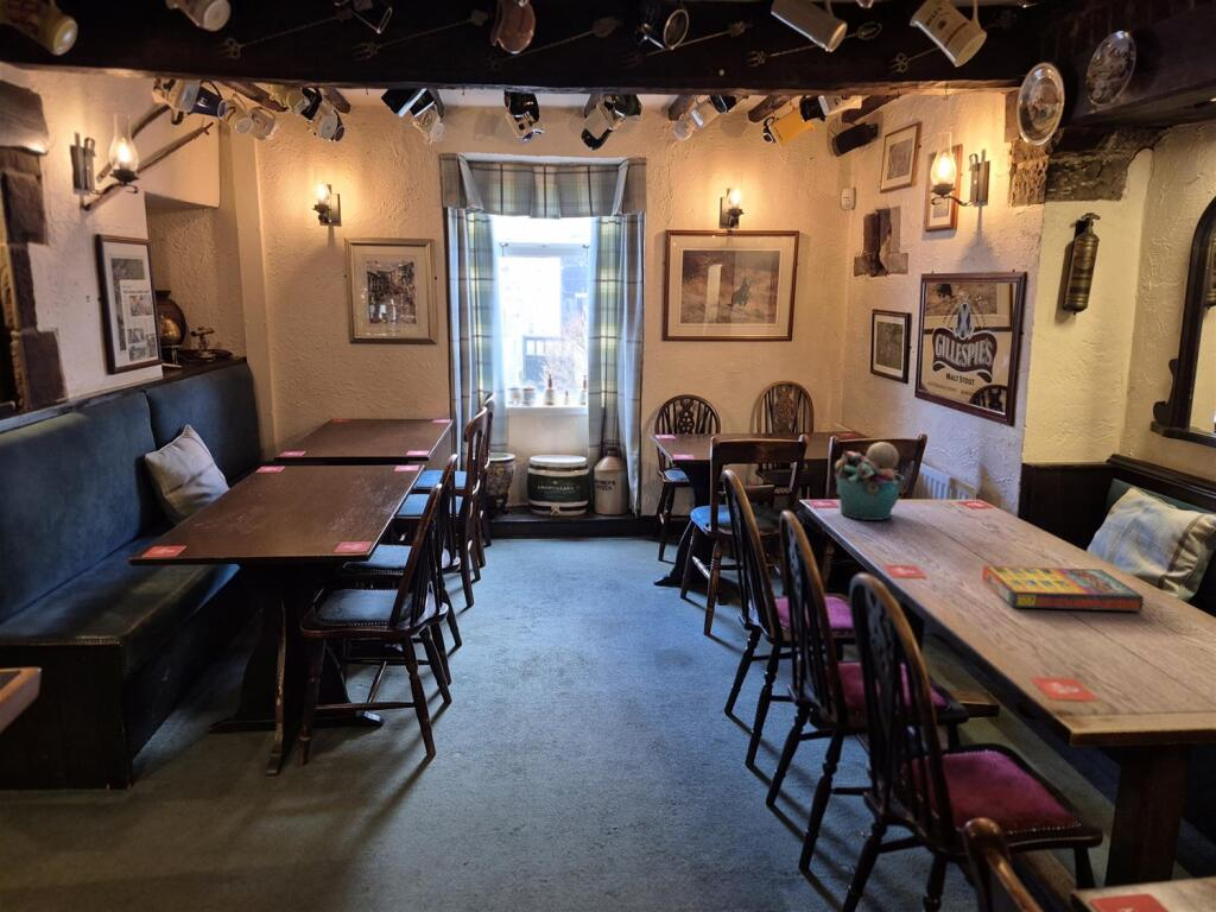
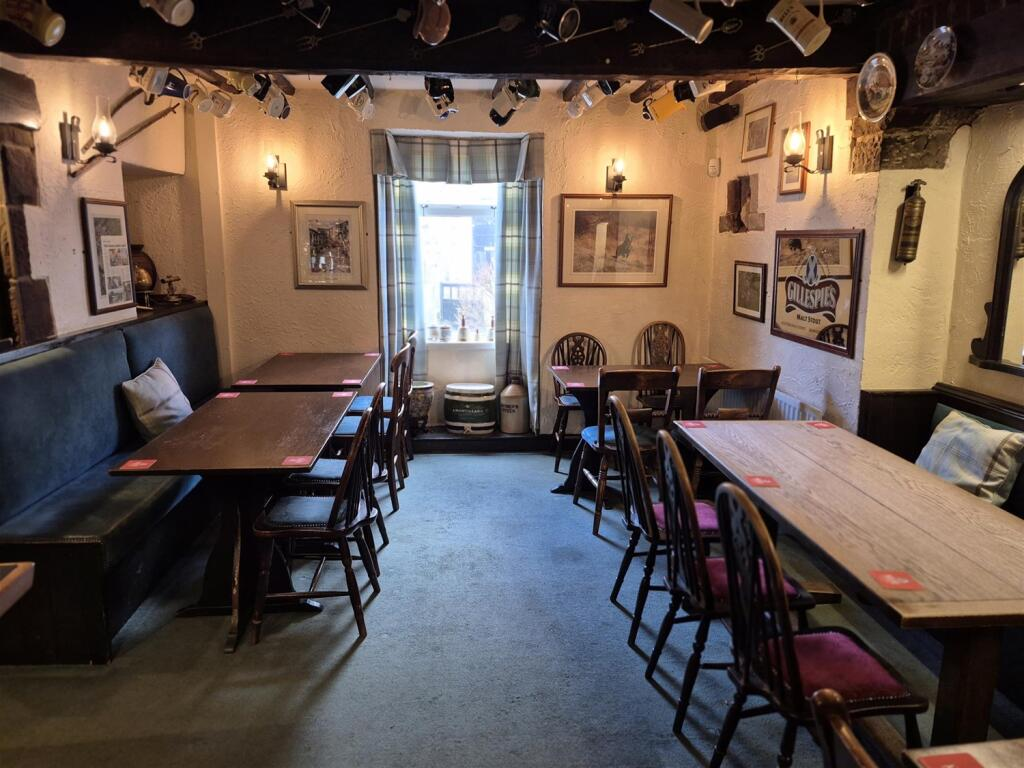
- game compilation box [981,565,1145,613]
- bucket [834,441,905,521]
